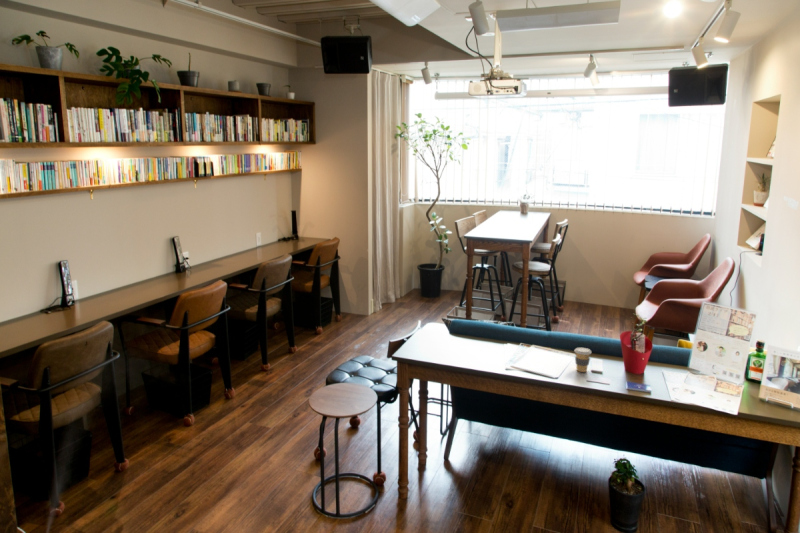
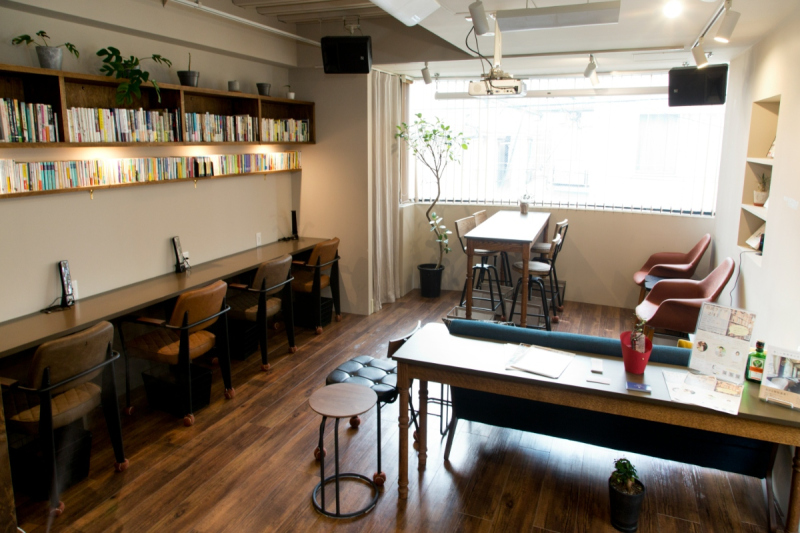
- coffee cup [573,347,592,373]
